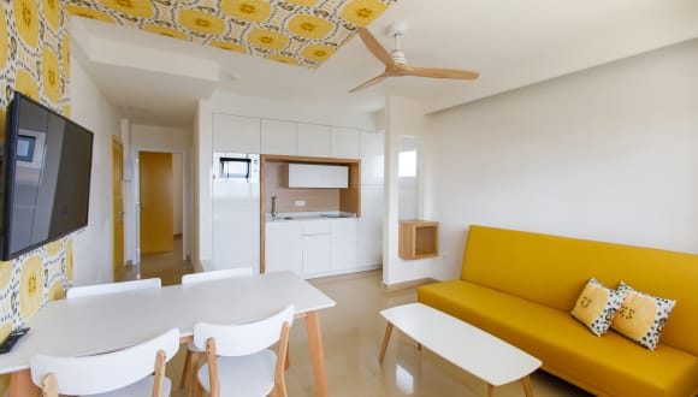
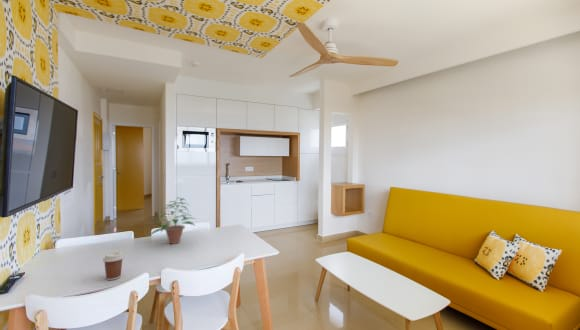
+ coffee cup [102,251,125,281]
+ potted plant [149,196,197,245]
